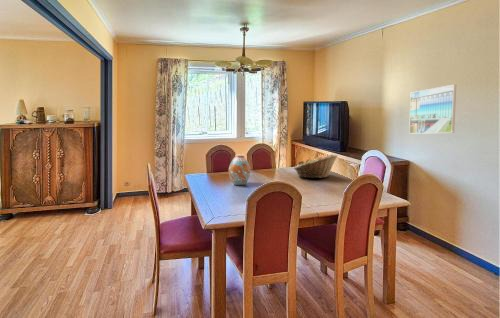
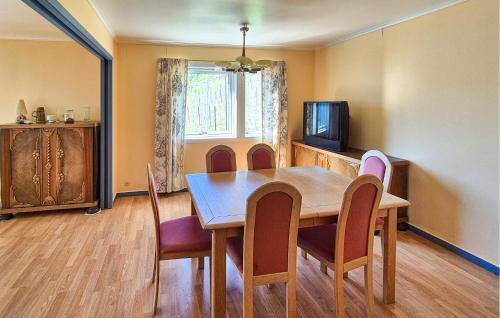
- vase [228,154,251,186]
- fruit basket [293,153,339,179]
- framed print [408,84,457,135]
